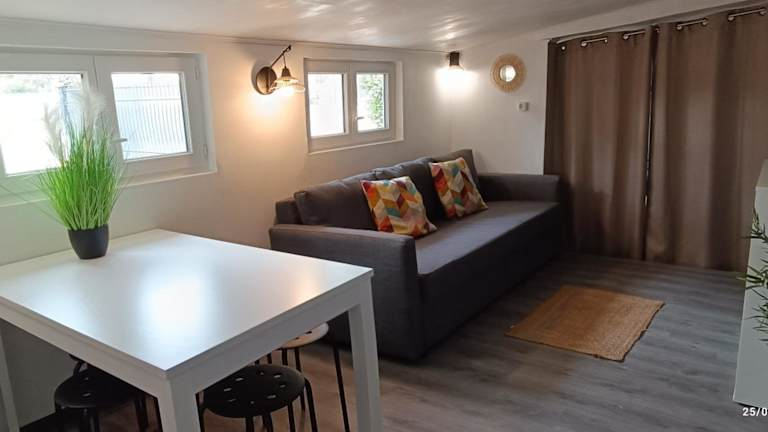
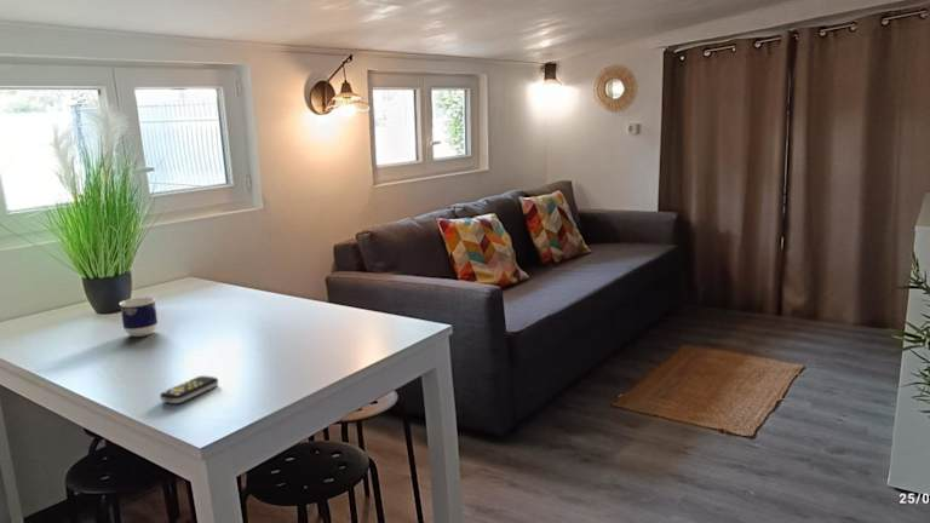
+ remote control [159,374,219,404]
+ cup [119,297,159,338]
